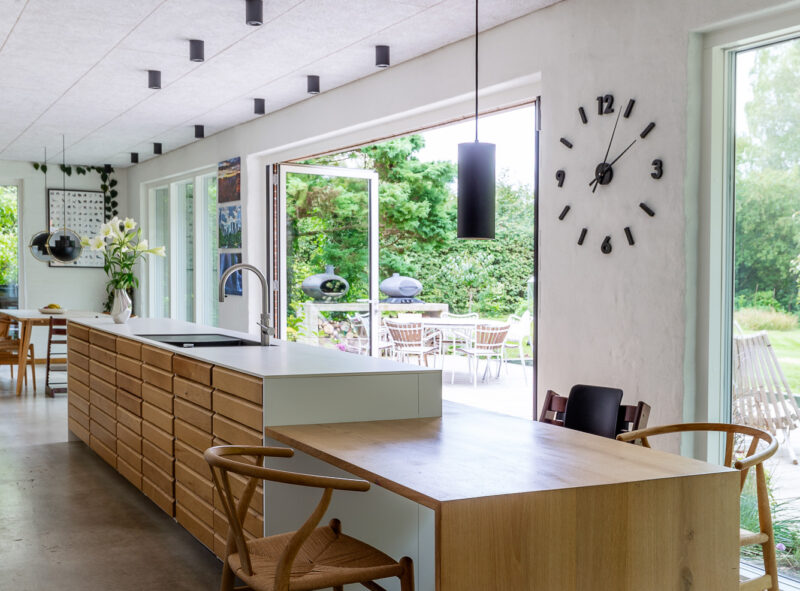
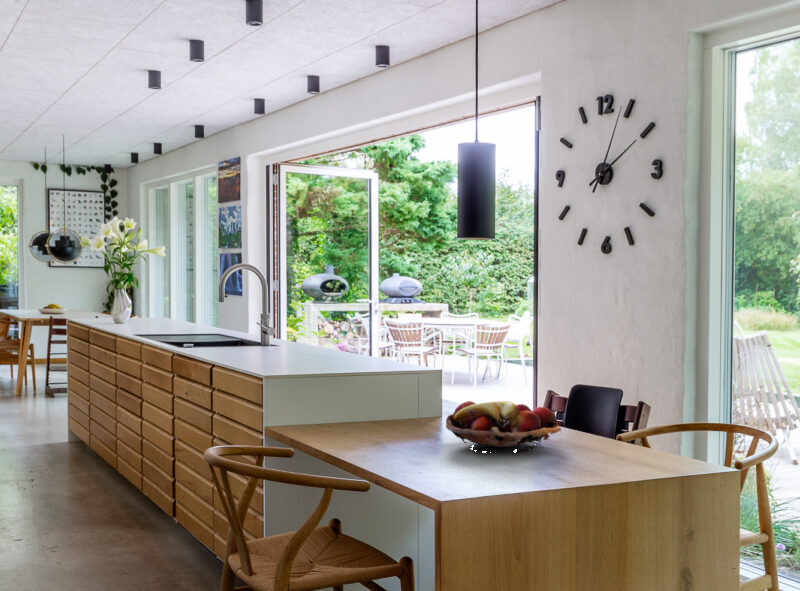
+ fruit basket [445,400,562,453]
